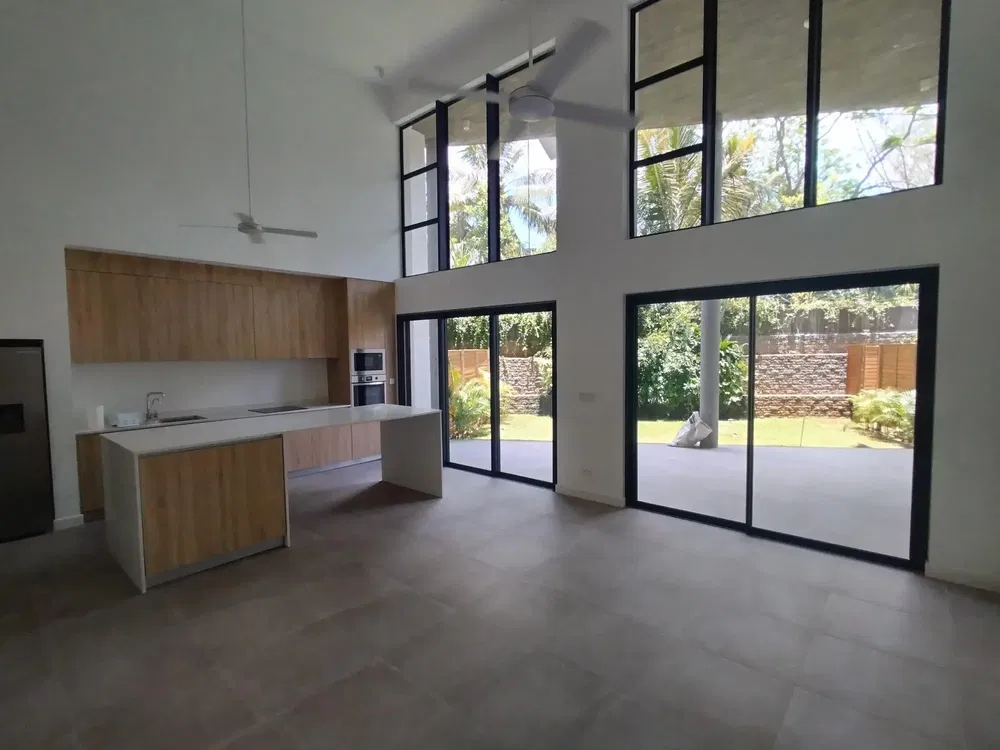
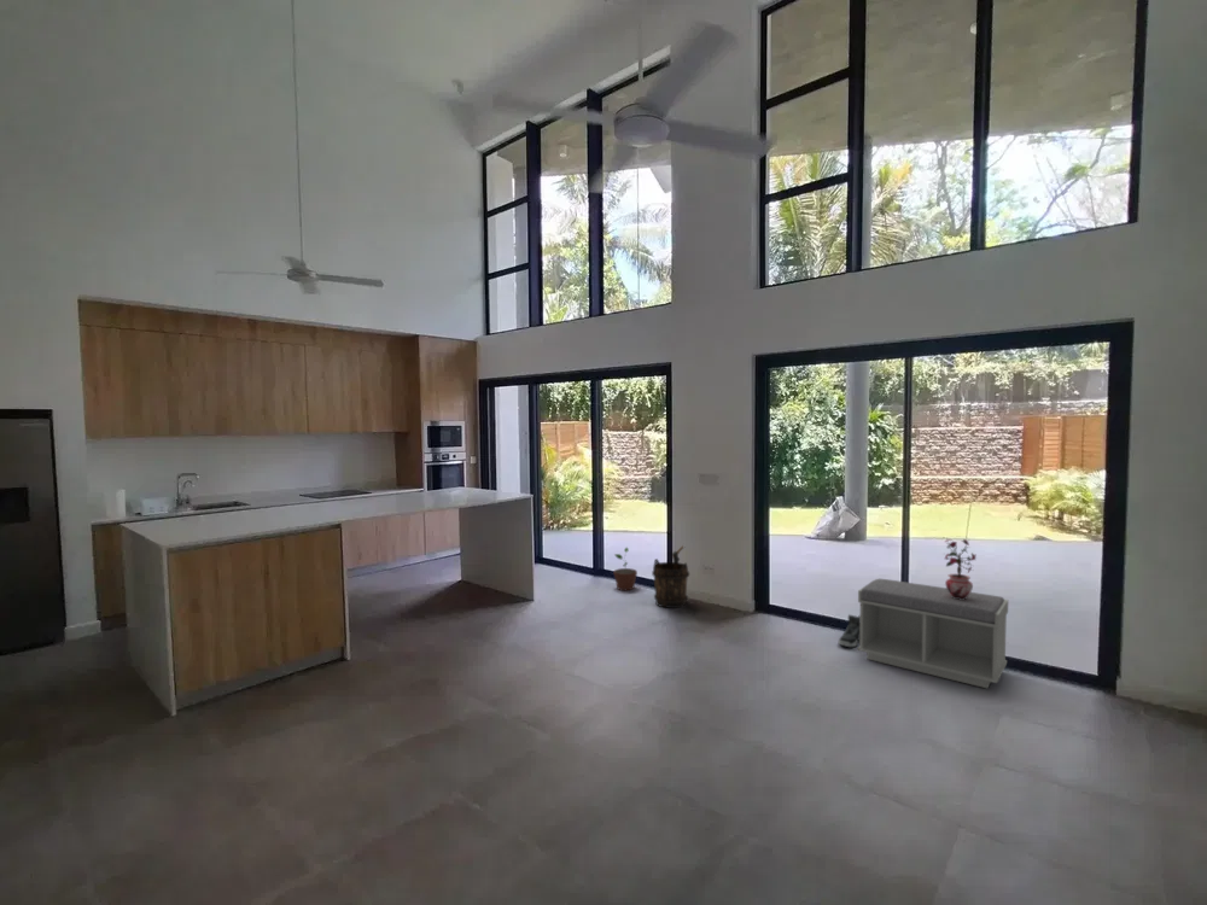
+ potted plant [943,536,978,600]
+ sneaker [838,613,861,648]
+ potted plant [613,545,639,591]
+ bucket [651,544,690,609]
+ bench [857,578,1009,689]
